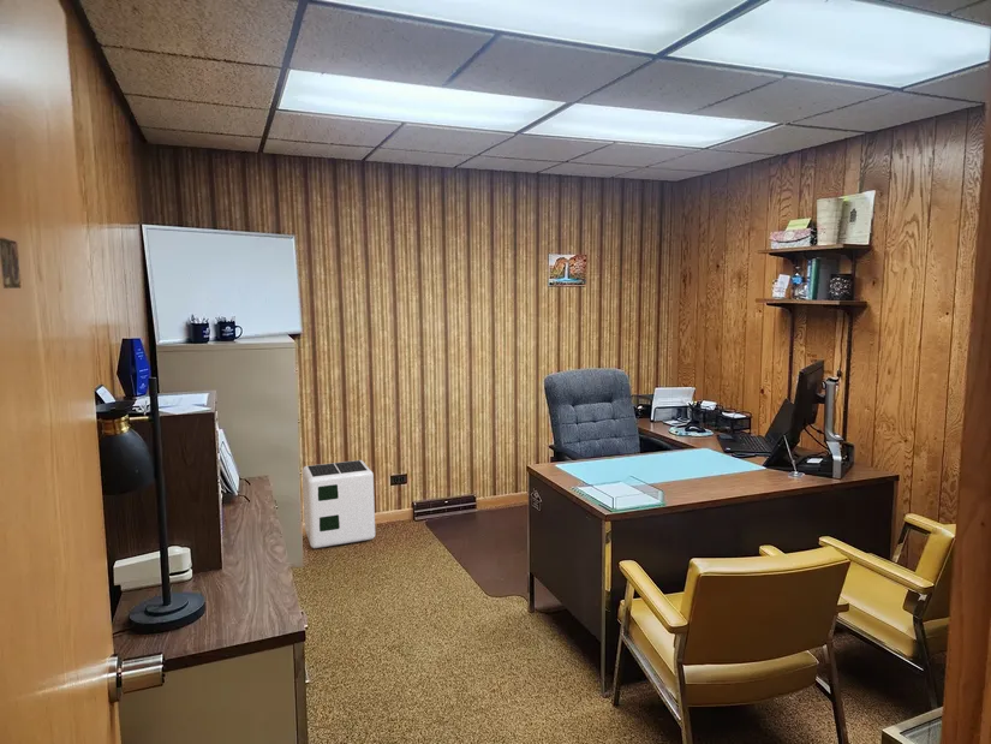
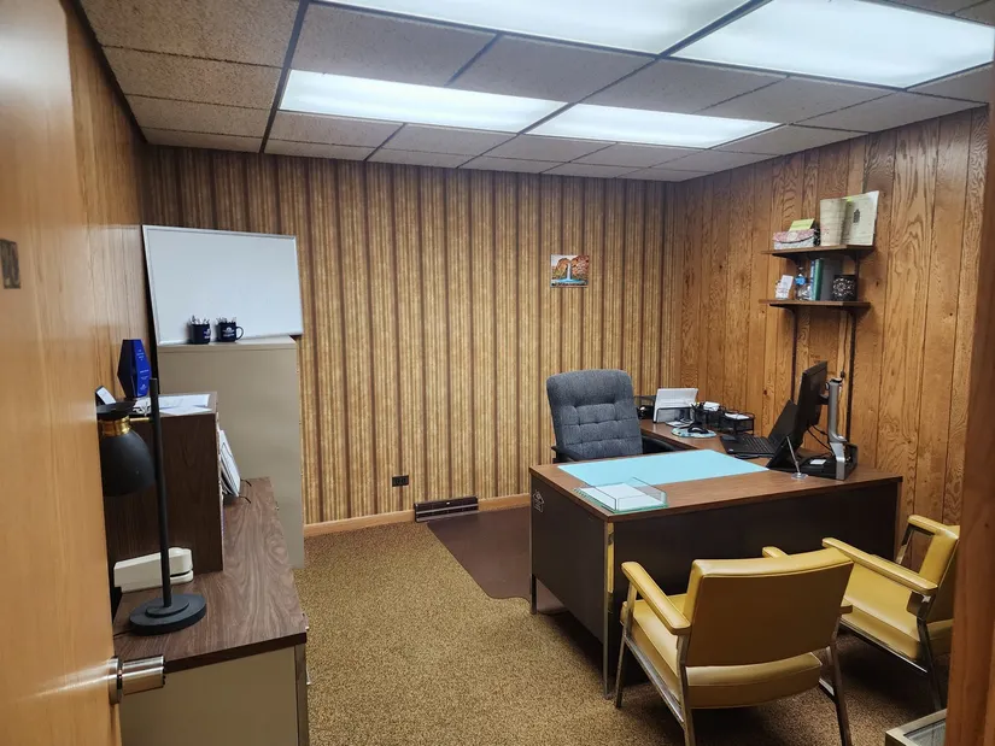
- air purifier [302,459,376,549]
